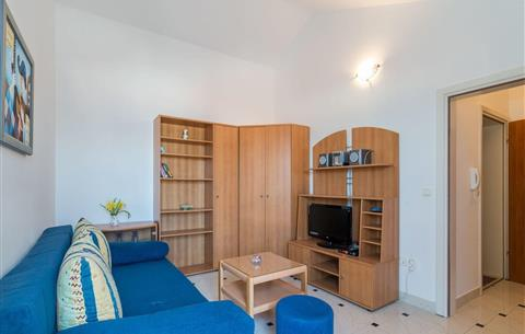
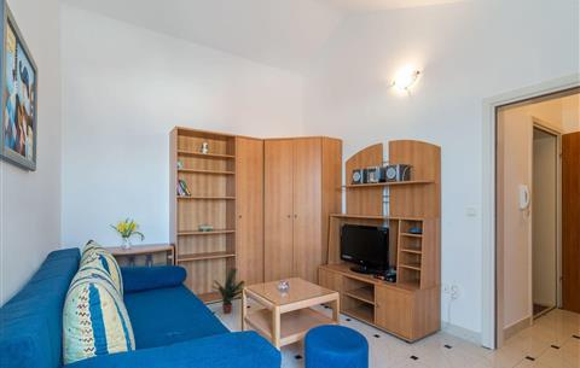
+ potted plant [210,267,246,315]
